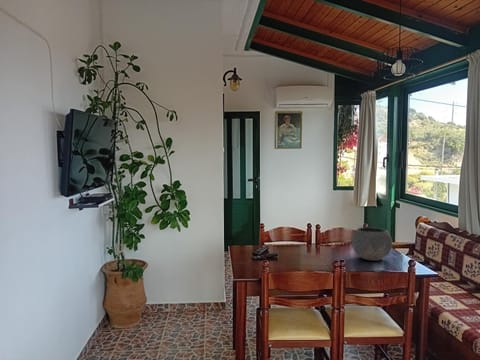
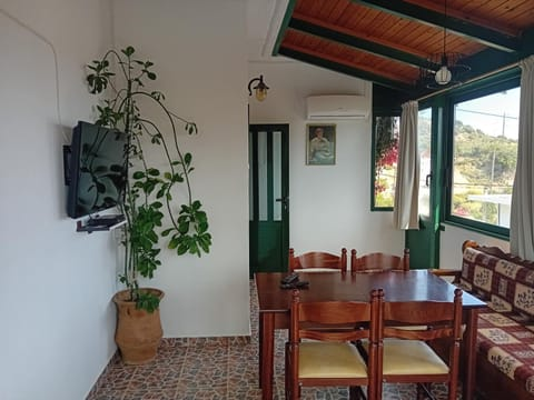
- bowl [351,226,393,262]
